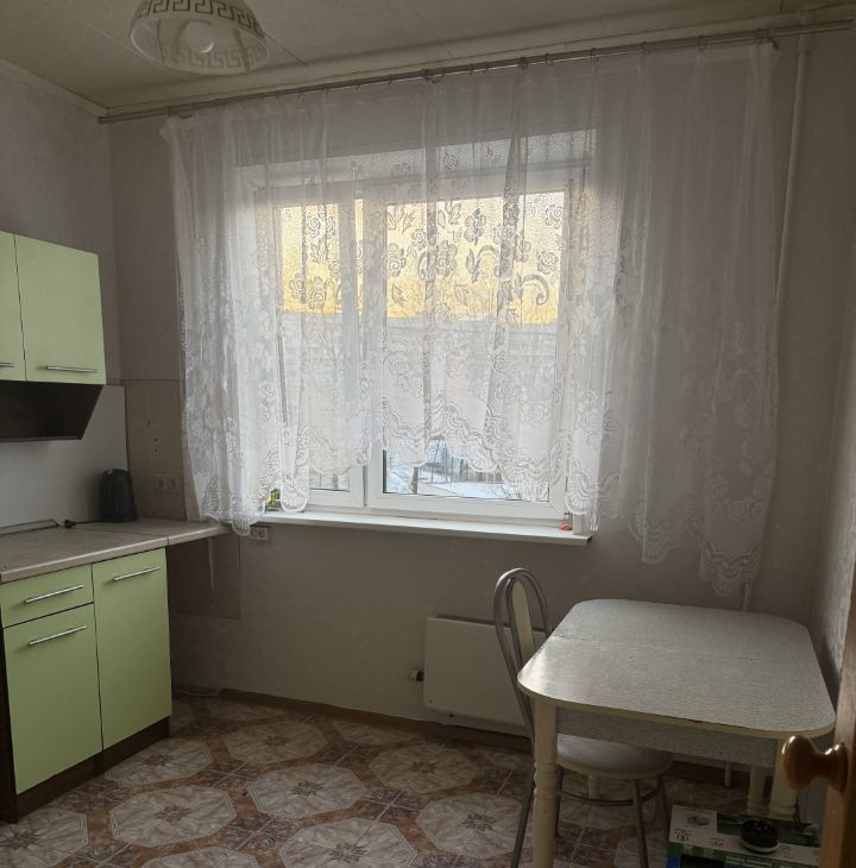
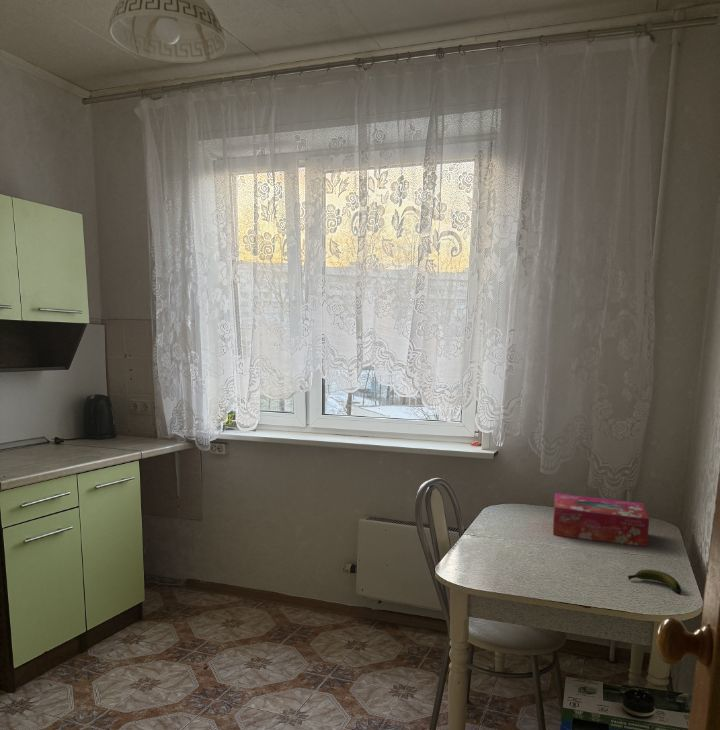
+ banana [627,569,682,595]
+ tissue box [552,492,650,547]
